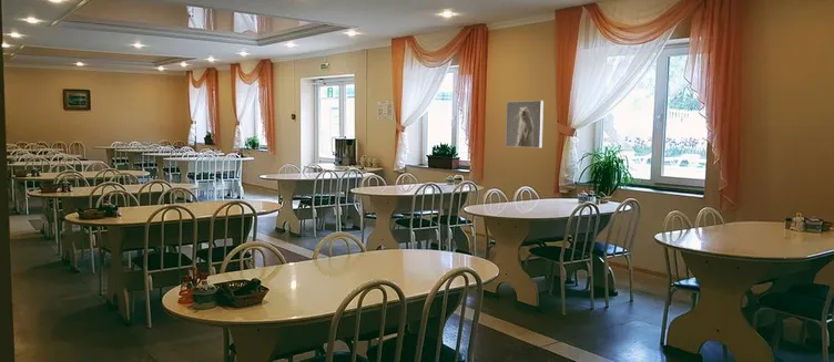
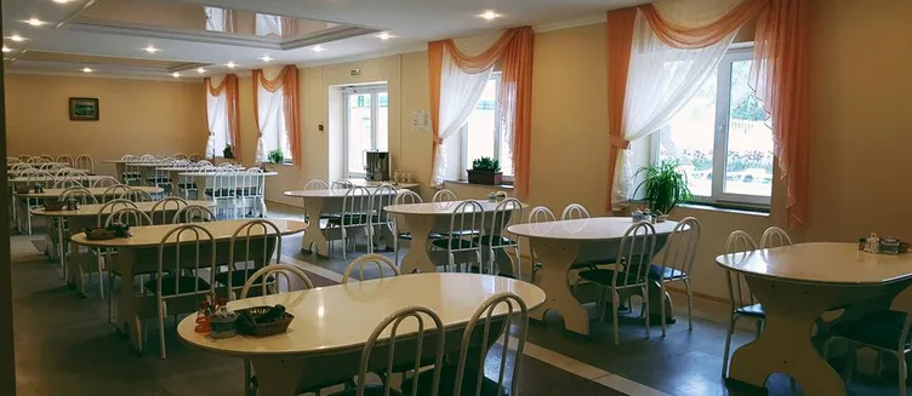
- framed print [505,100,545,148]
